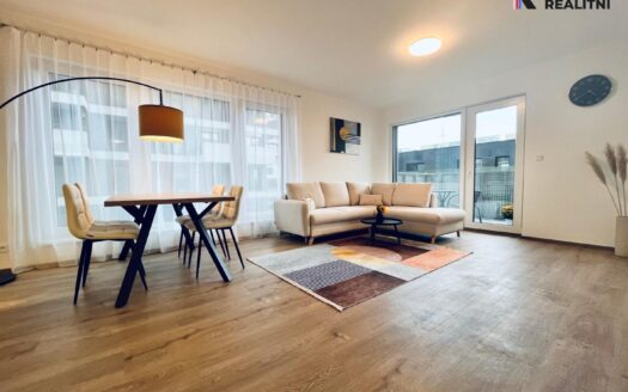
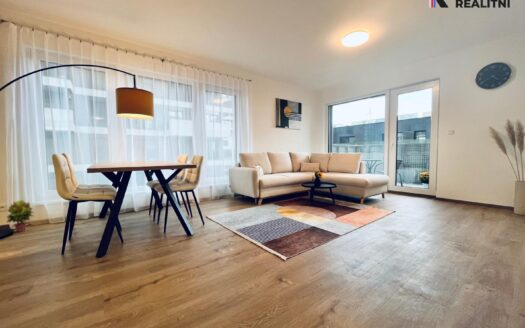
+ potted plant [5,199,37,233]
